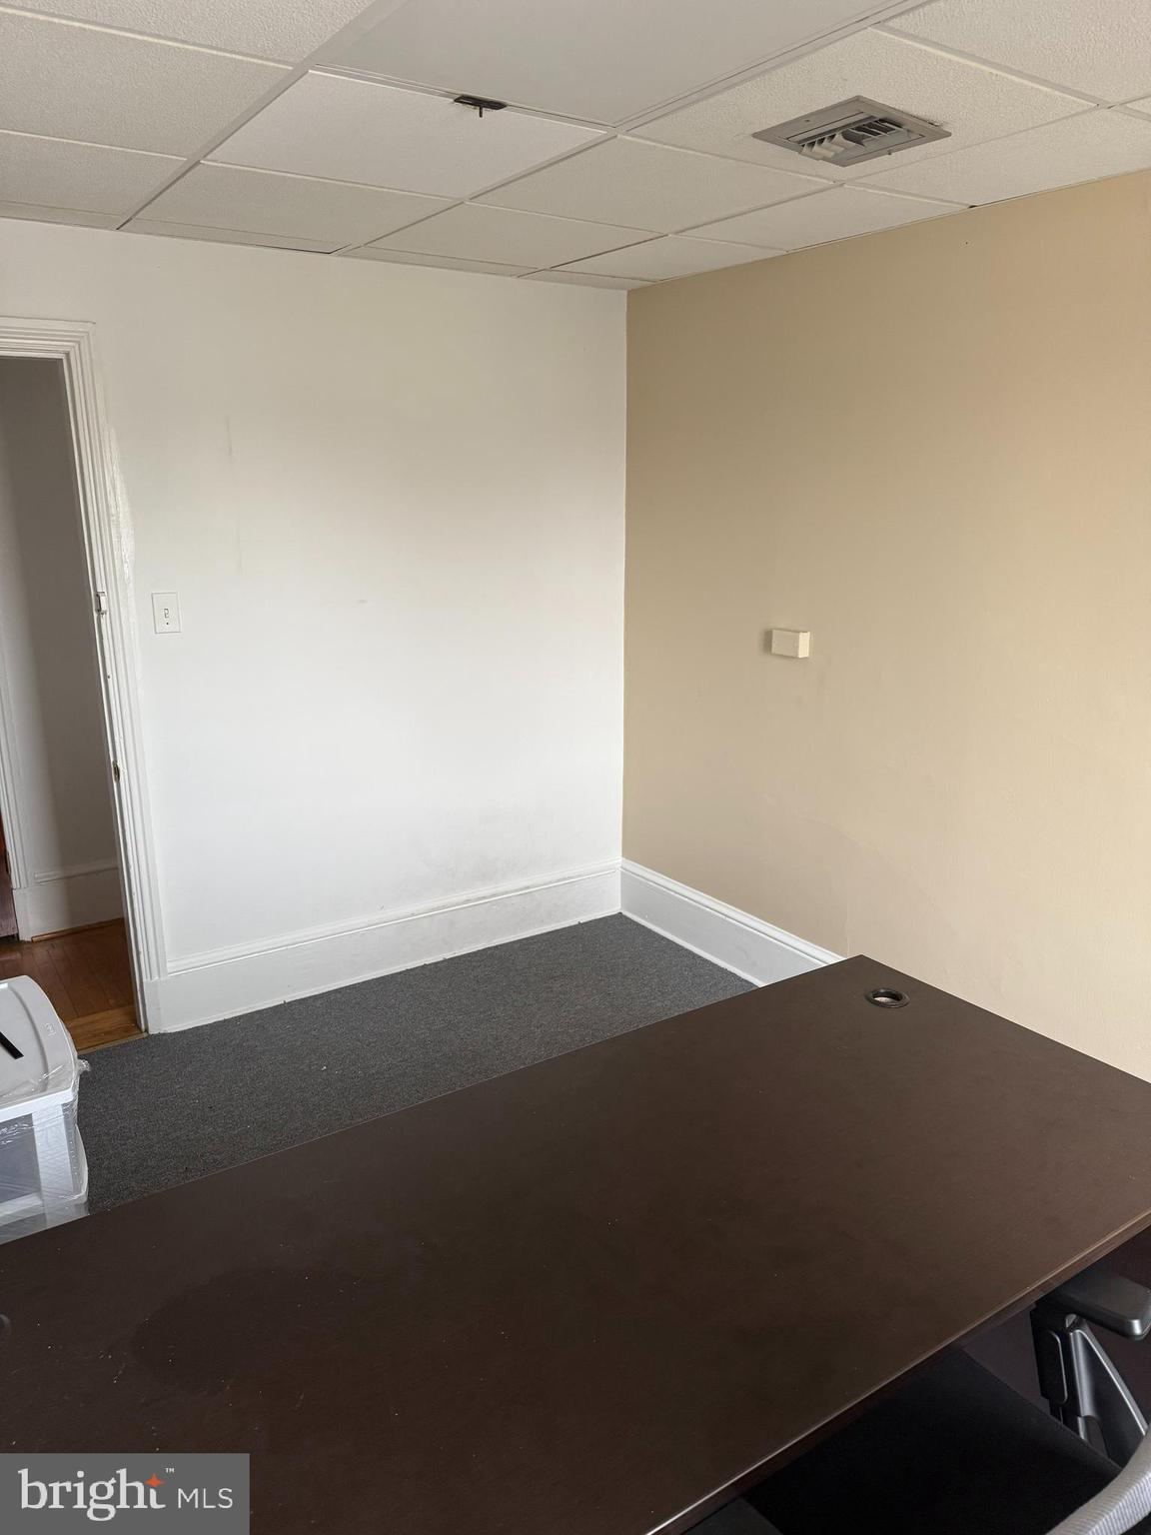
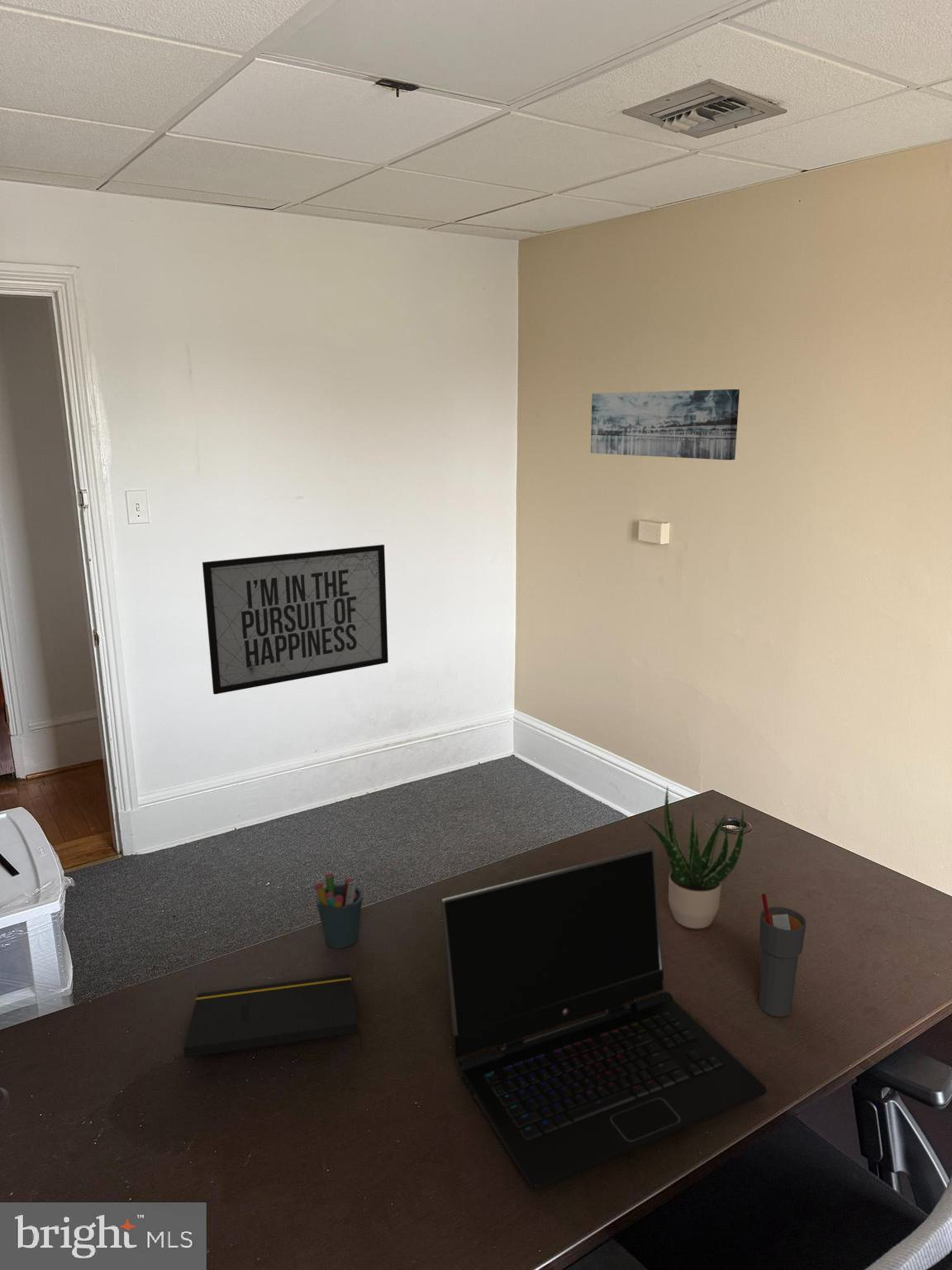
+ mirror [202,543,389,695]
+ laptop computer [440,847,768,1190]
+ pen holder [313,872,364,949]
+ notepad [183,973,364,1058]
+ wall art [590,389,740,461]
+ cup [759,893,807,1018]
+ potted plant [641,785,745,929]
